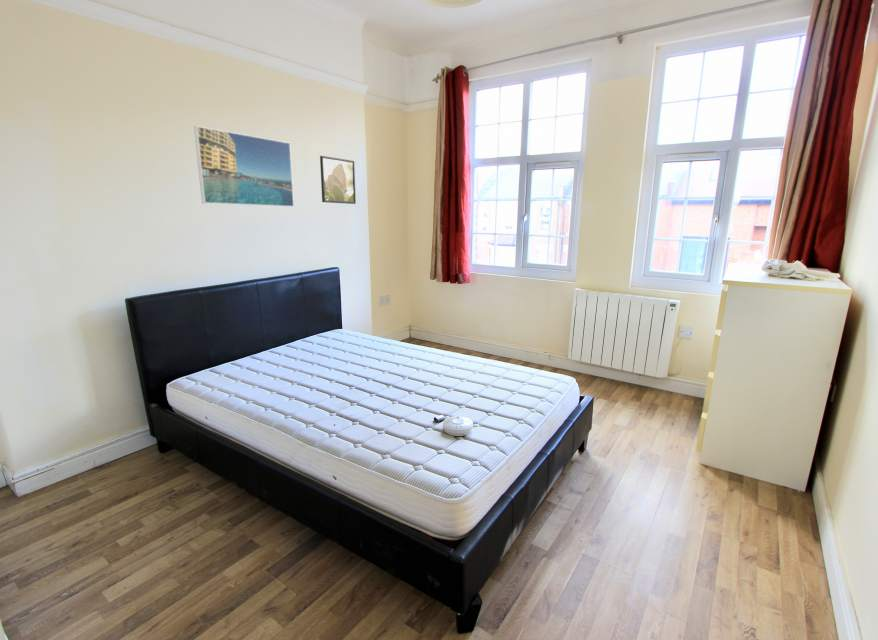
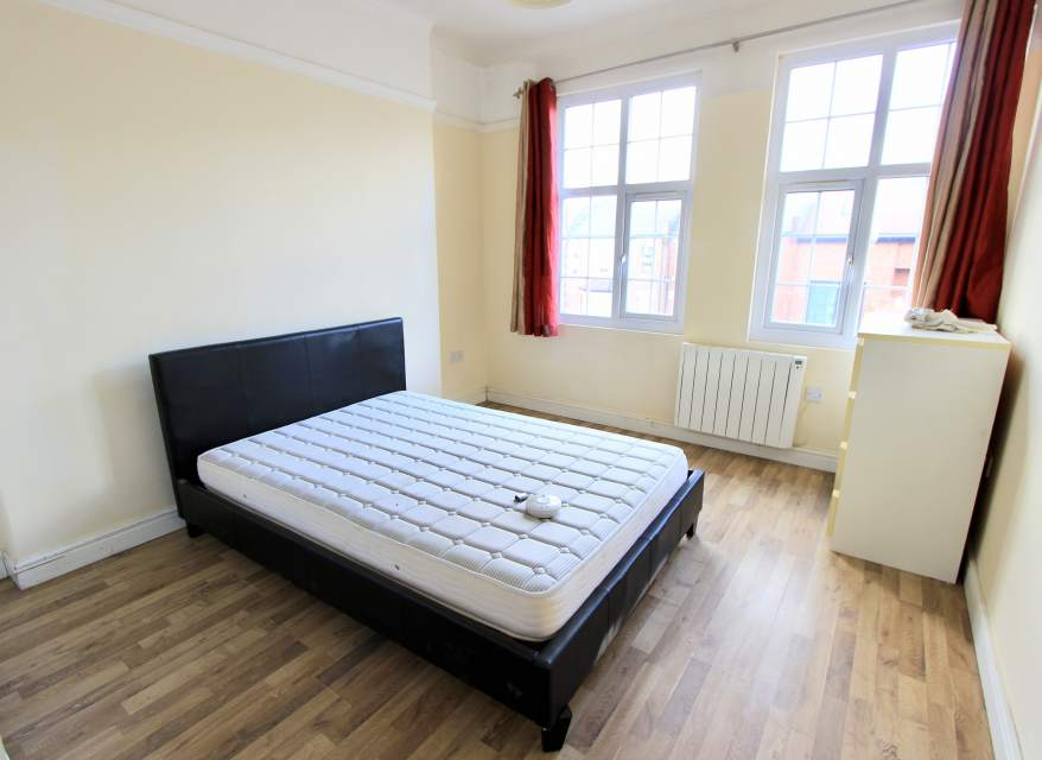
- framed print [193,125,295,208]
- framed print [319,155,357,205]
